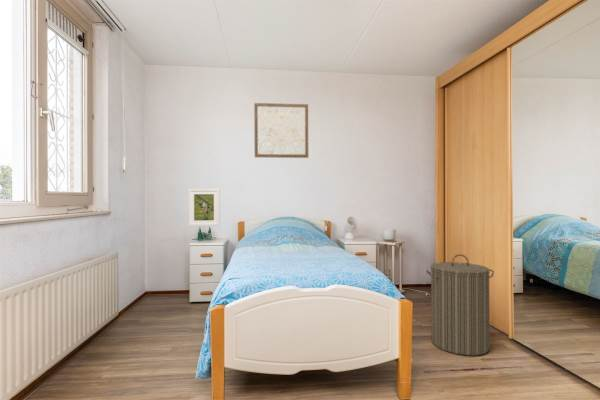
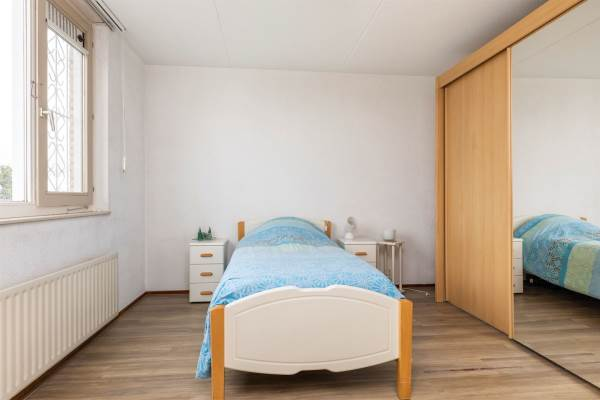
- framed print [187,188,221,227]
- laundry hamper [425,253,495,357]
- wall art [253,102,309,159]
